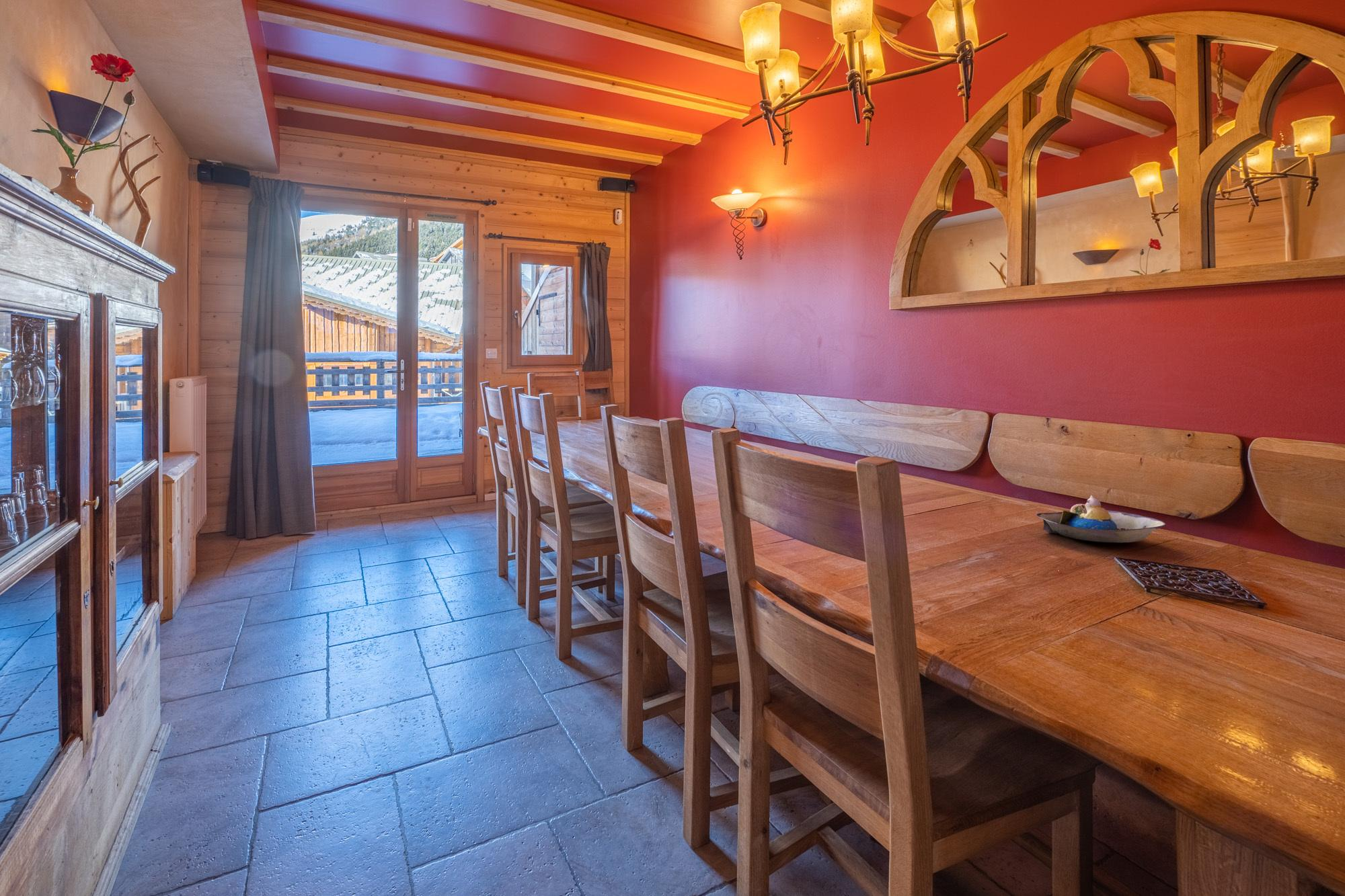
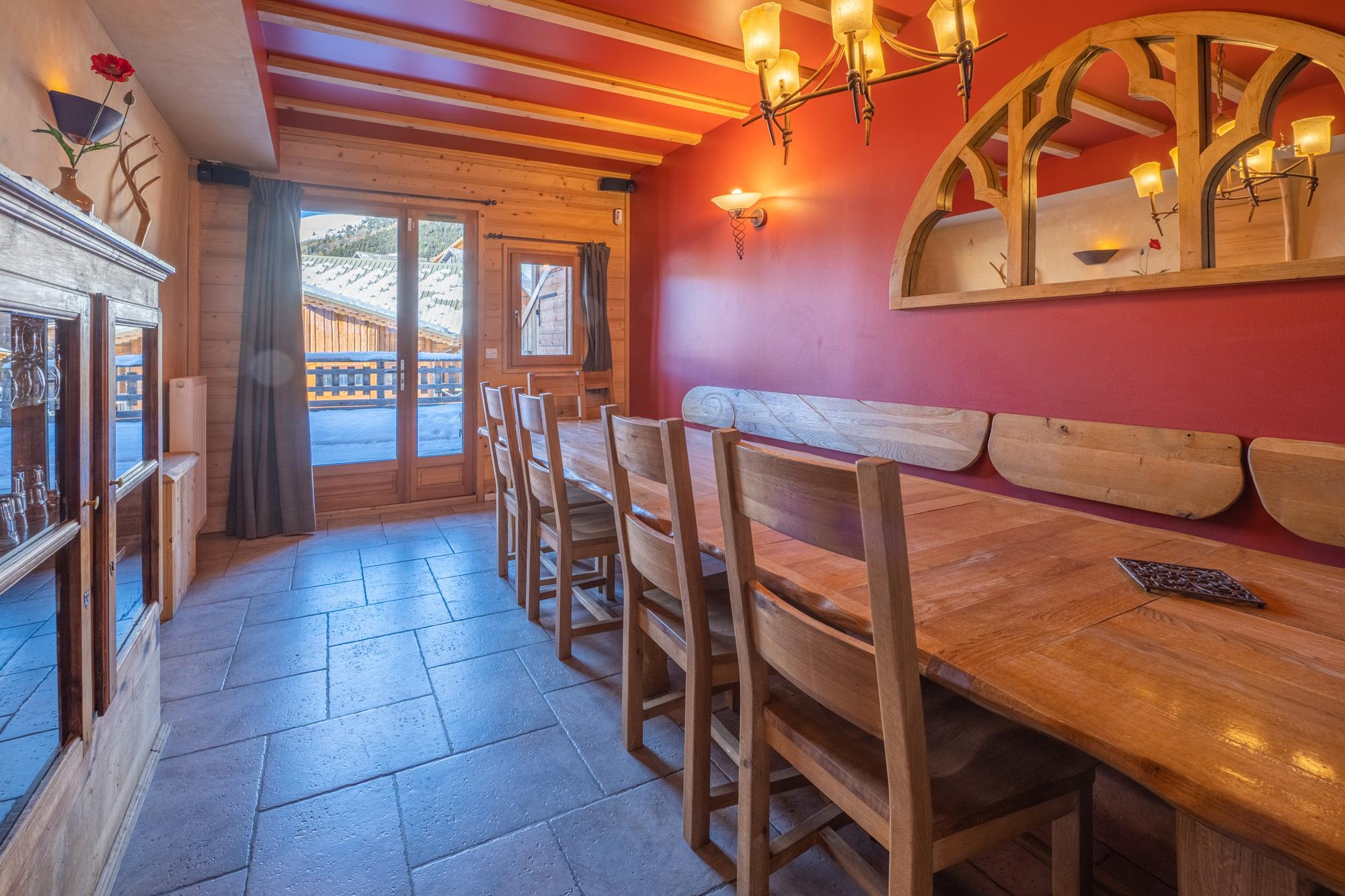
- decorative bowl [1036,495,1167,543]
